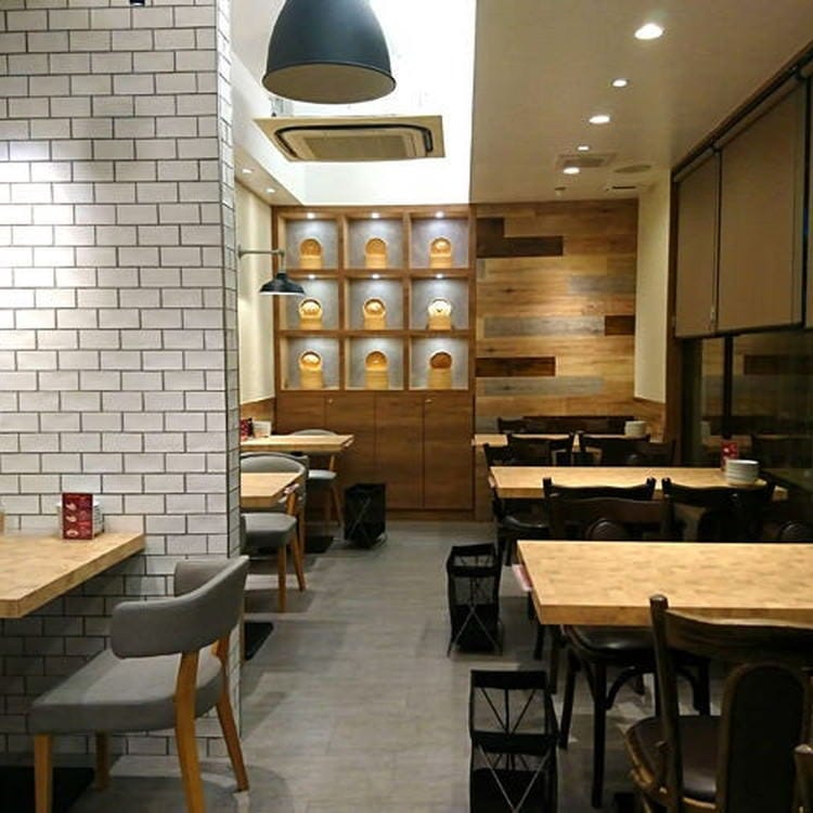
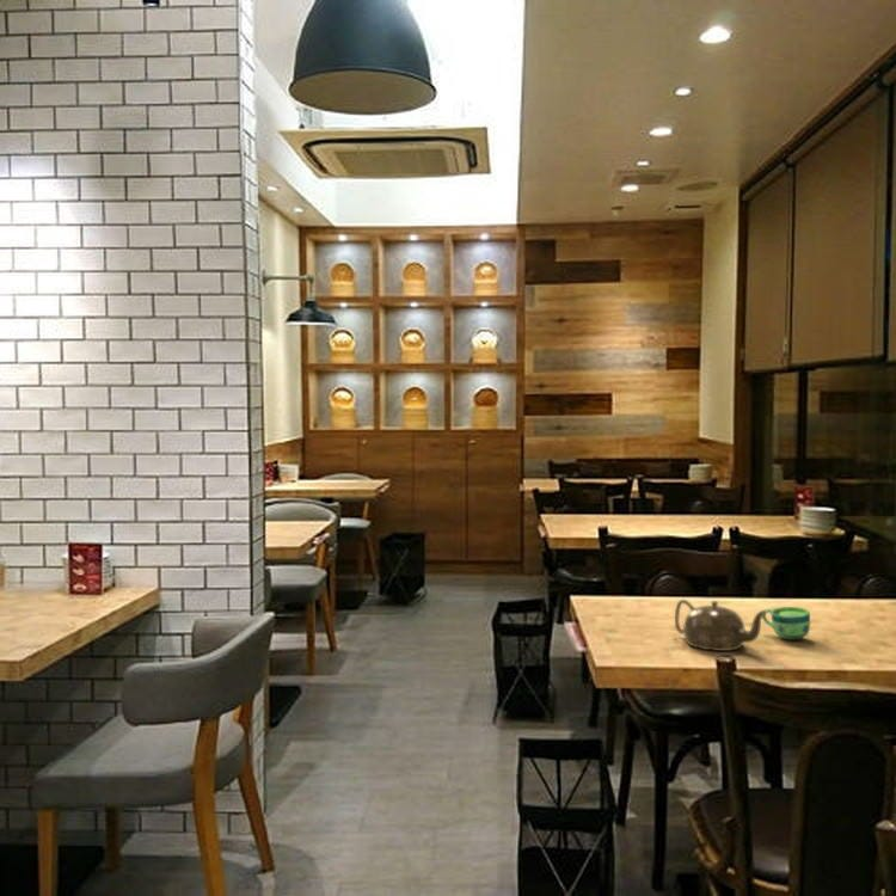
+ cup [762,606,811,640]
+ teapot [674,599,769,652]
